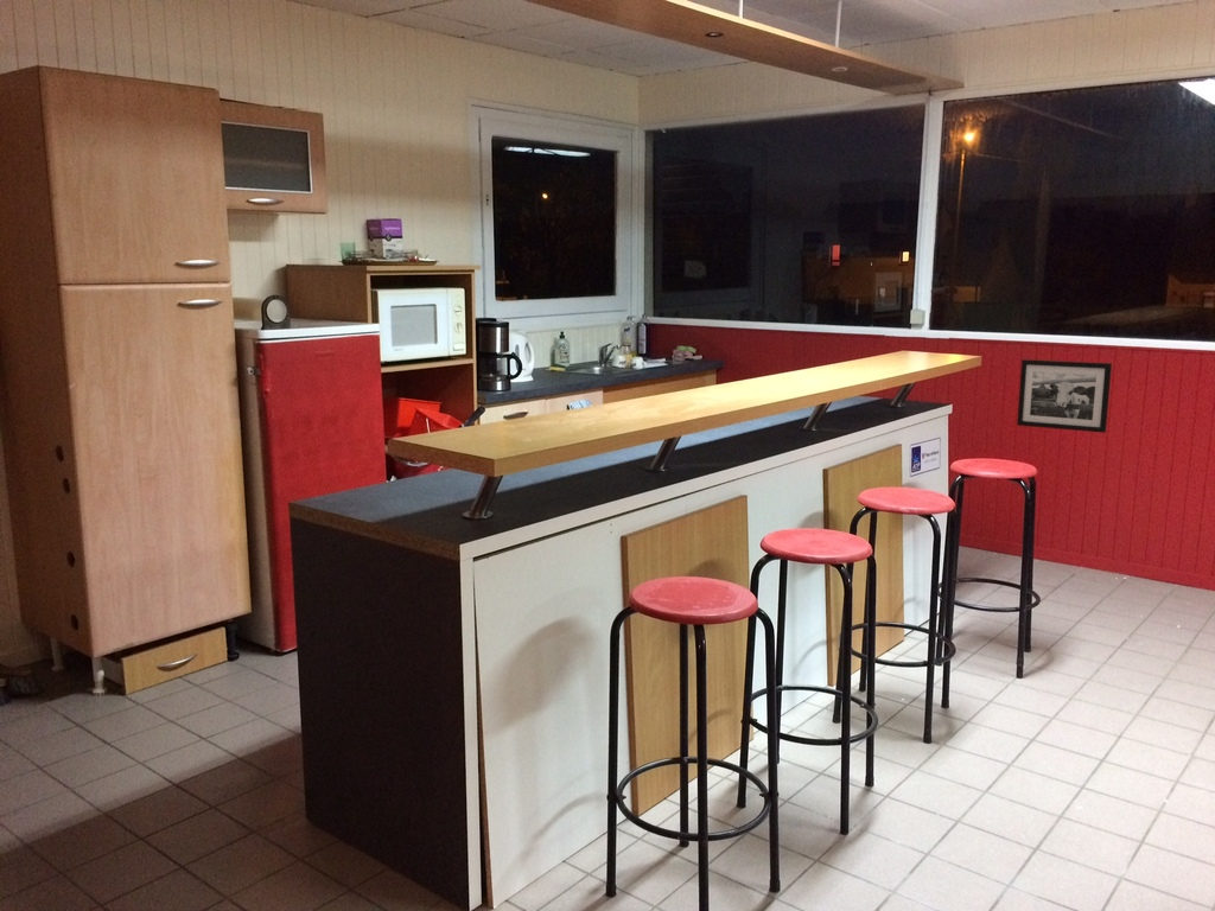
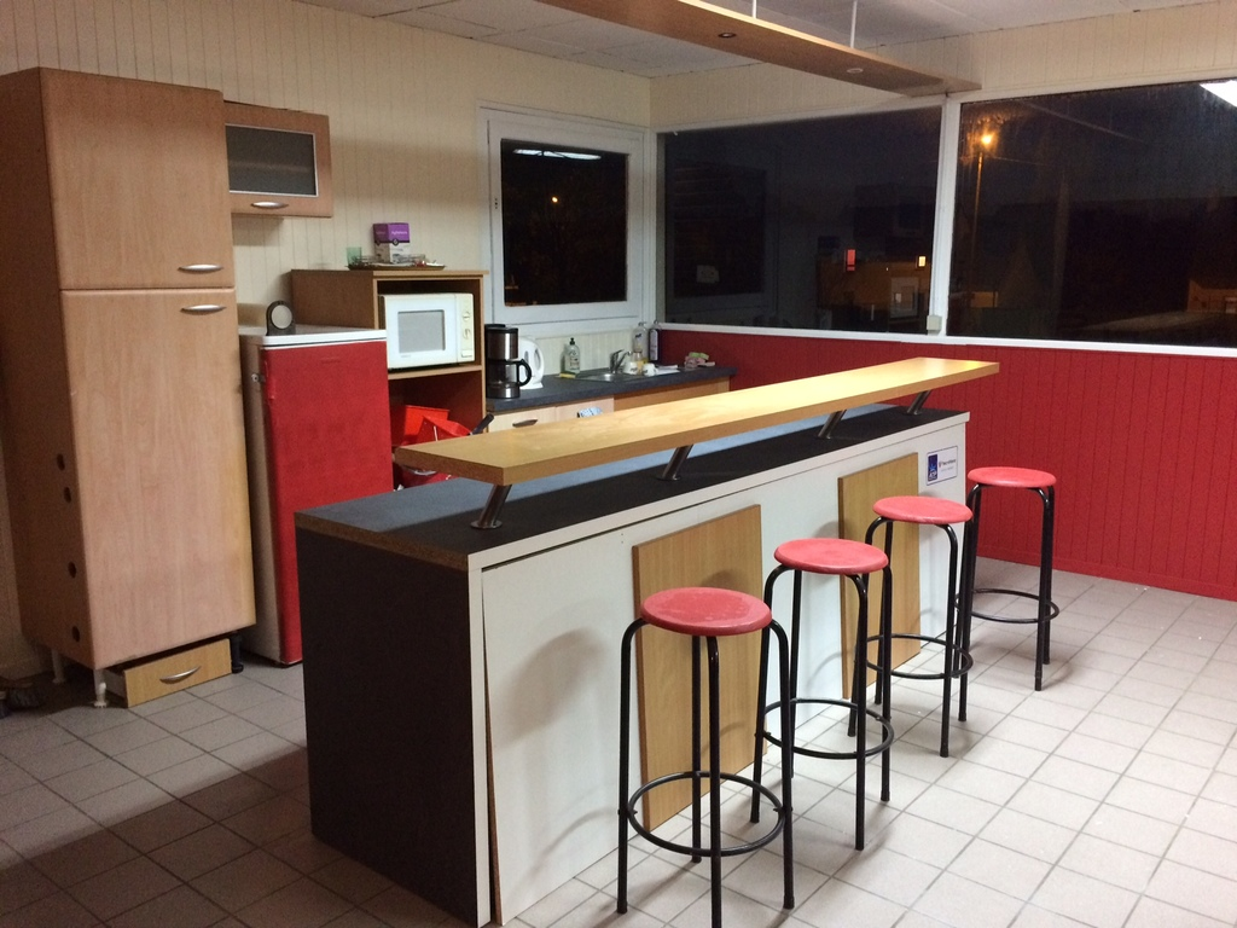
- picture frame [1016,358,1113,434]
